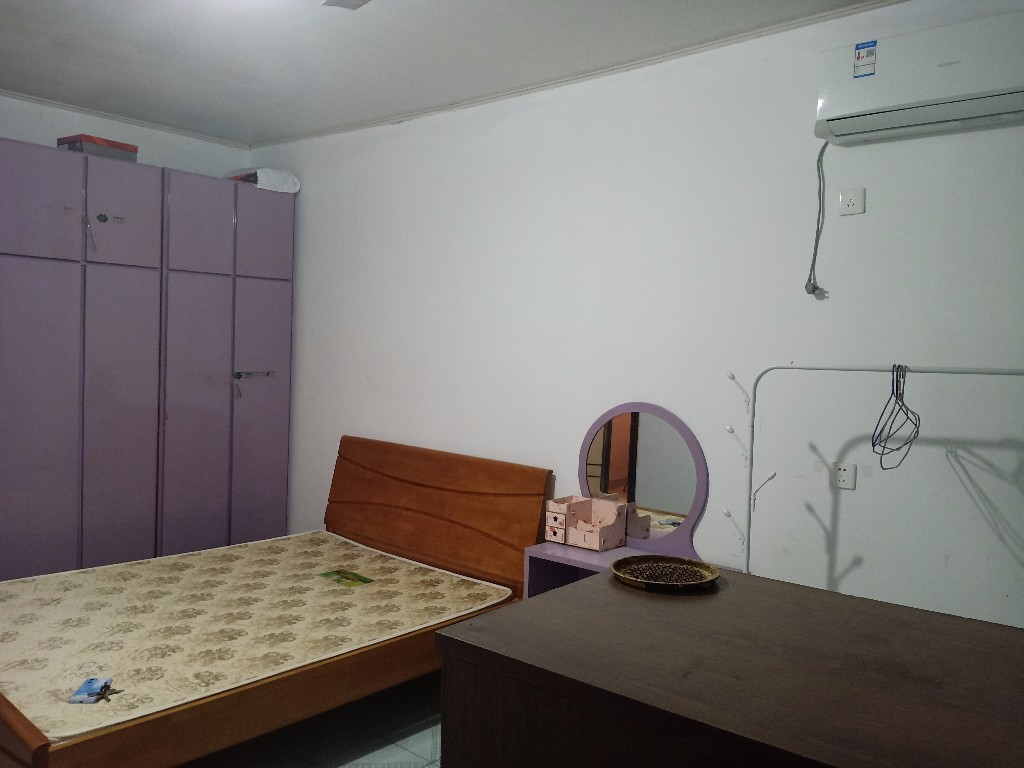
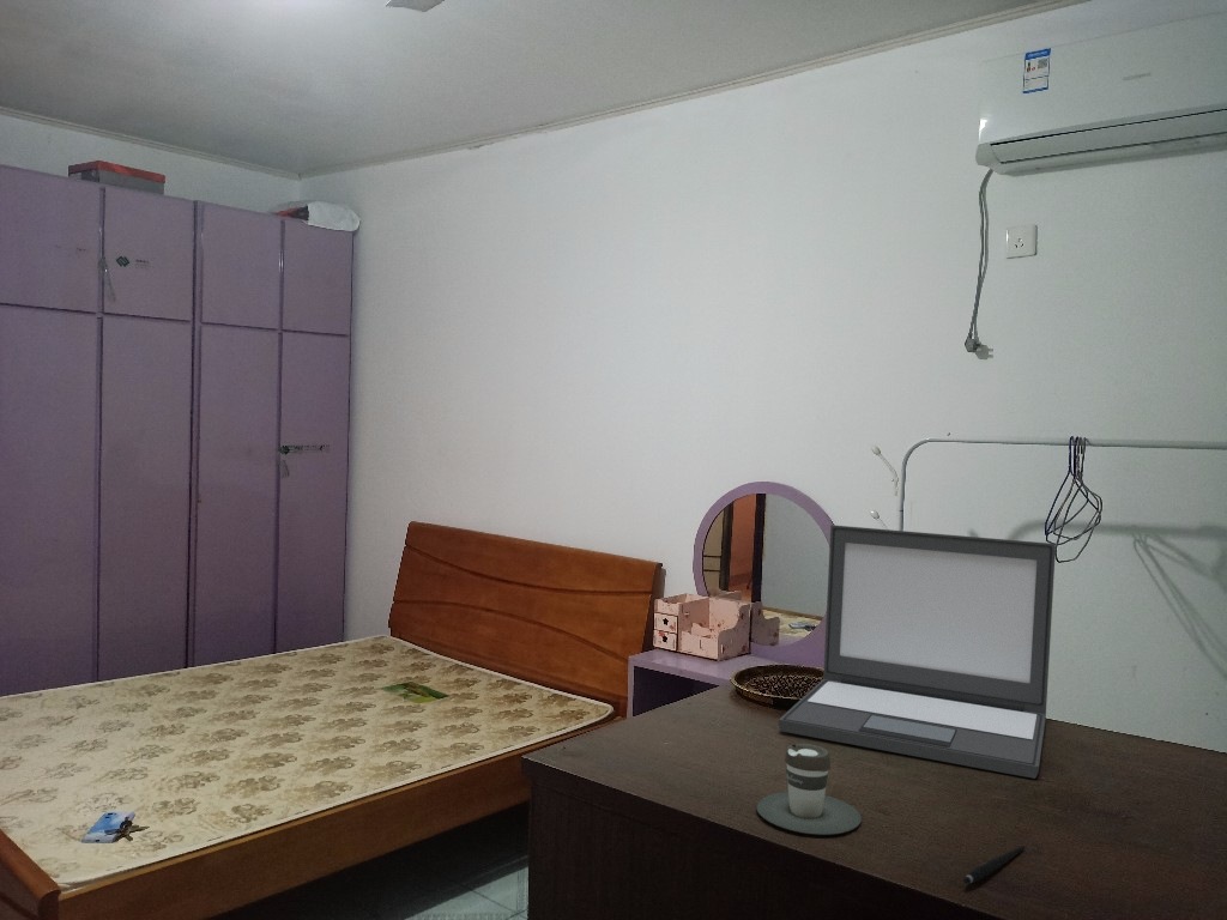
+ pen [962,845,1026,884]
+ coffee cup [755,743,863,837]
+ laptop [778,523,1057,780]
